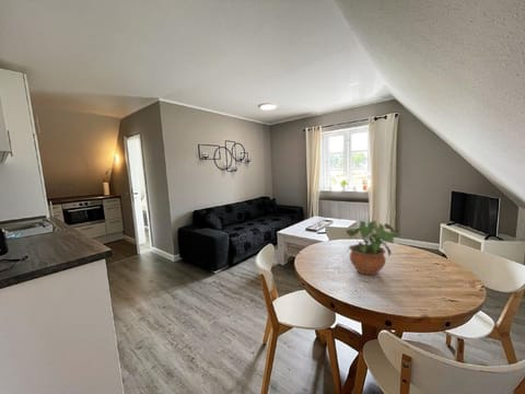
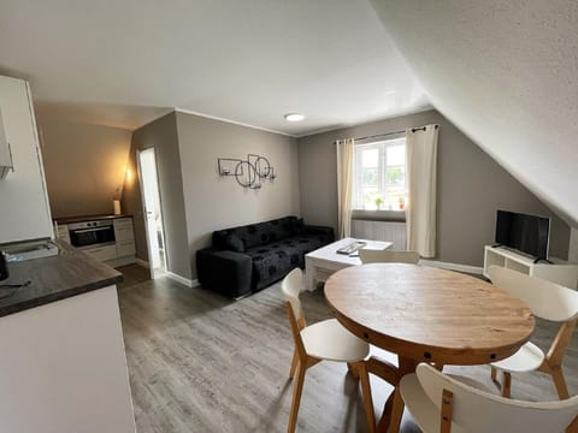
- potted plant [346,218,401,276]
